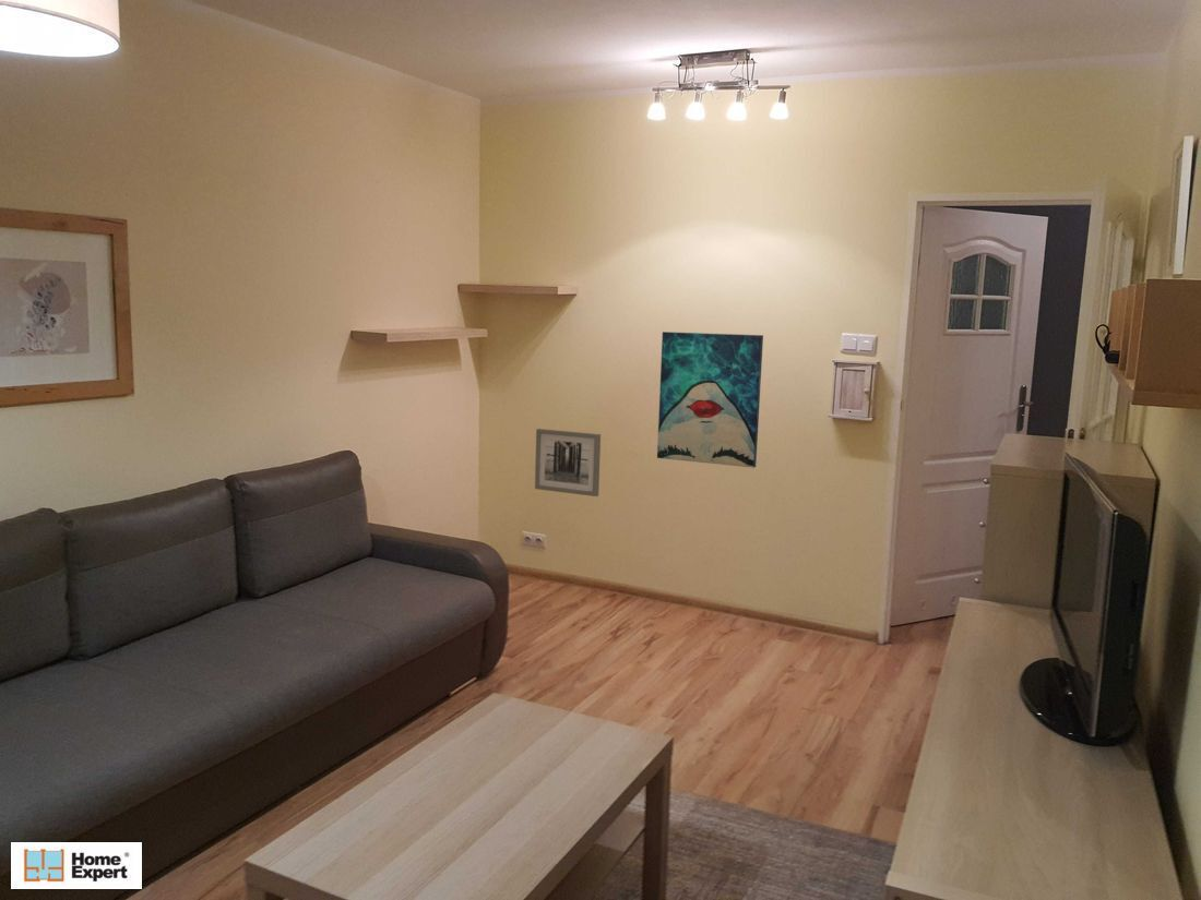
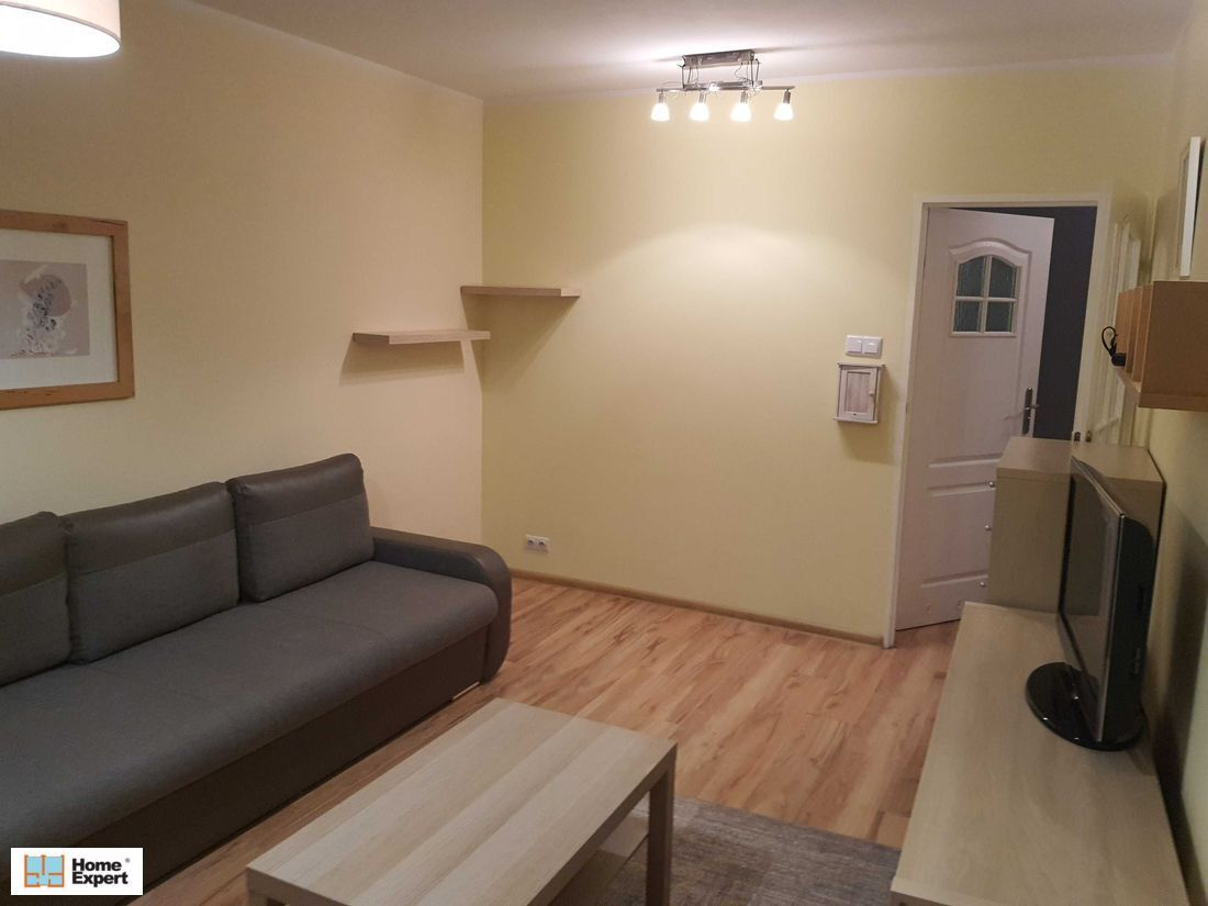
- wall art [656,331,764,469]
- wall art [534,428,602,497]
